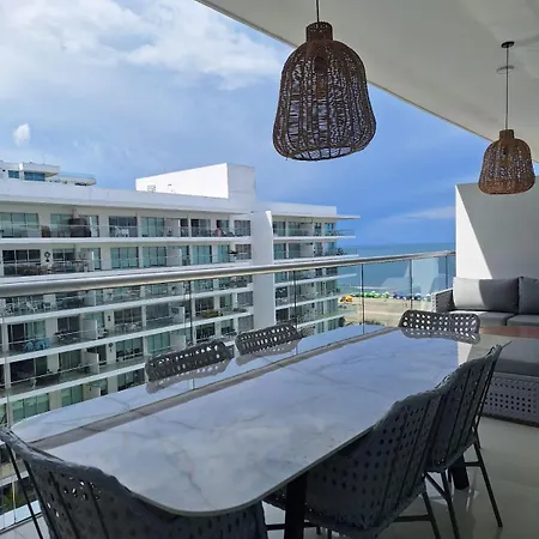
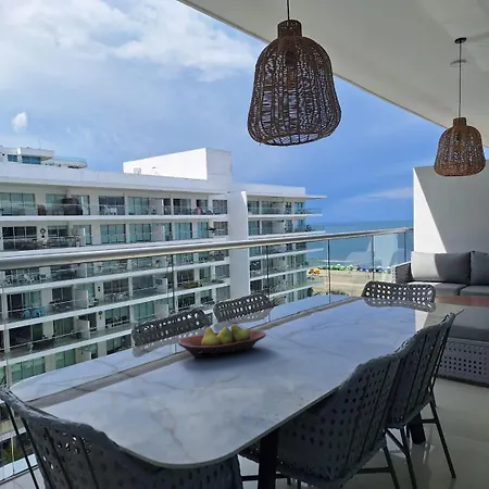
+ fruit bowl [177,323,267,359]
